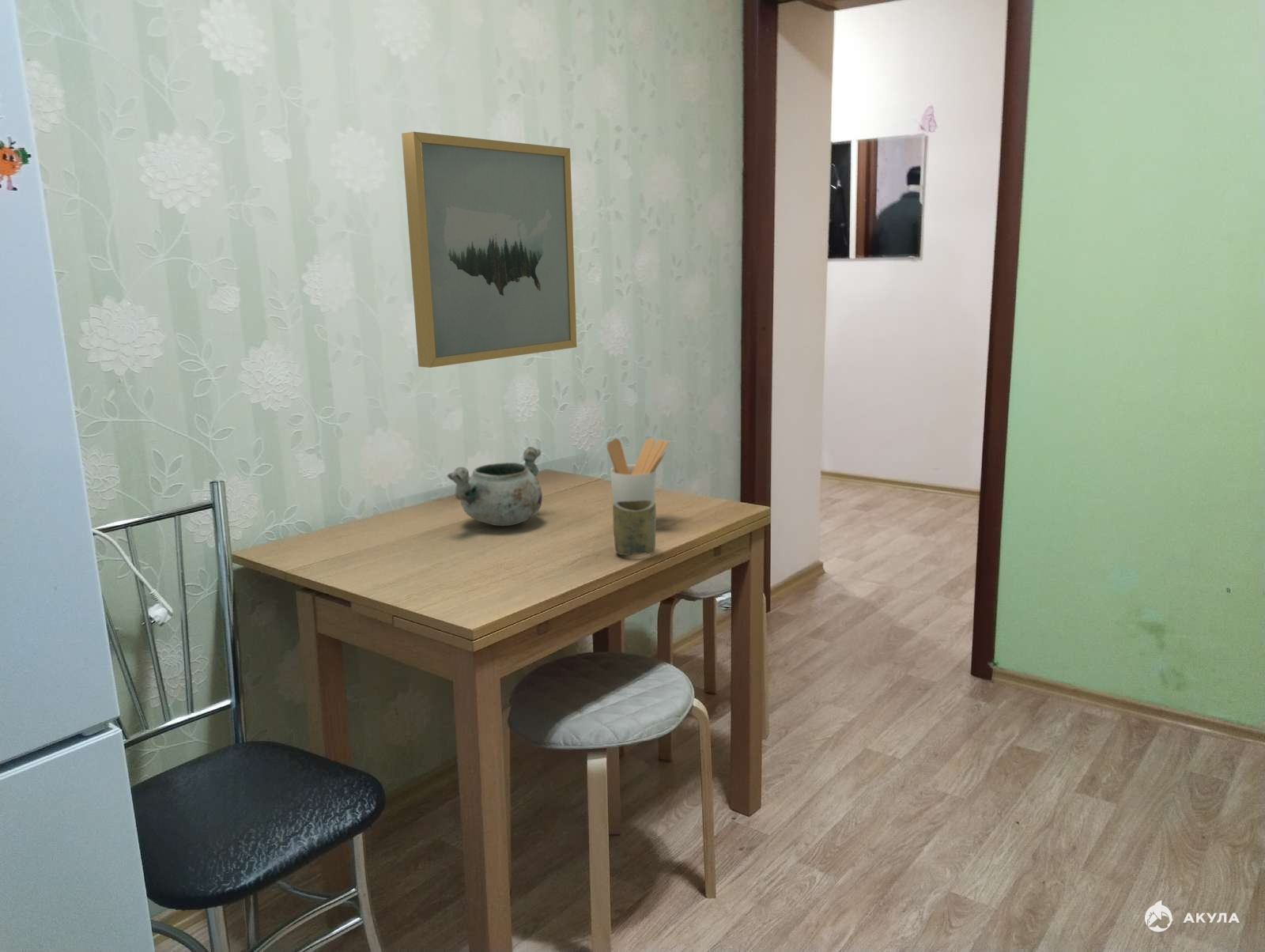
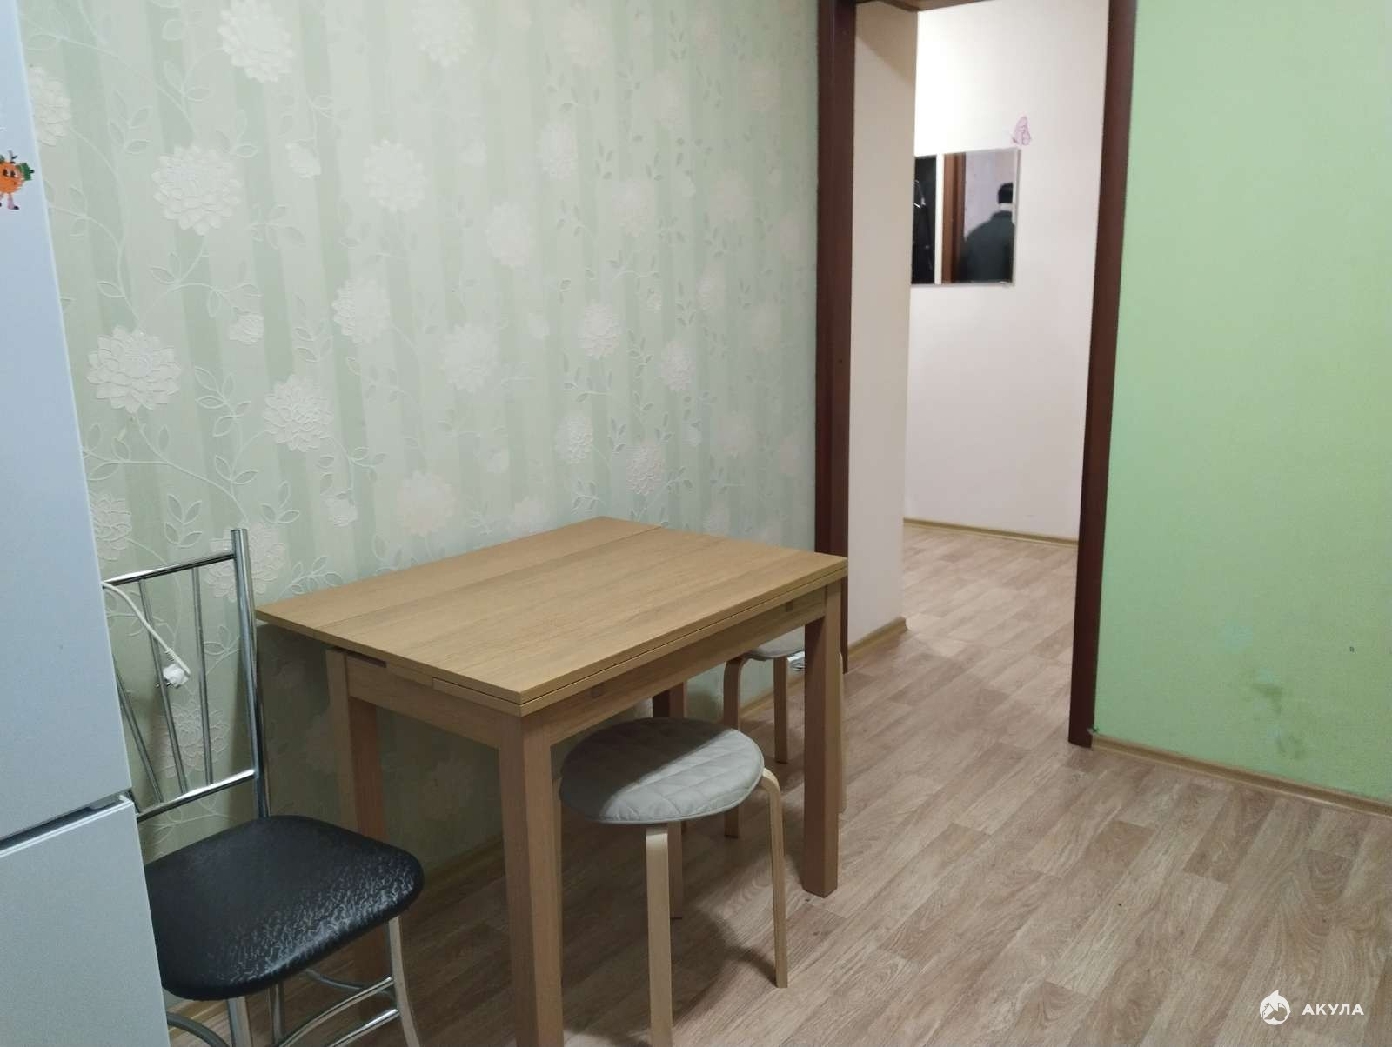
- wall art [401,131,577,368]
- decorative bowl [447,446,543,527]
- utensil holder [606,436,669,504]
- cup [612,500,657,556]
